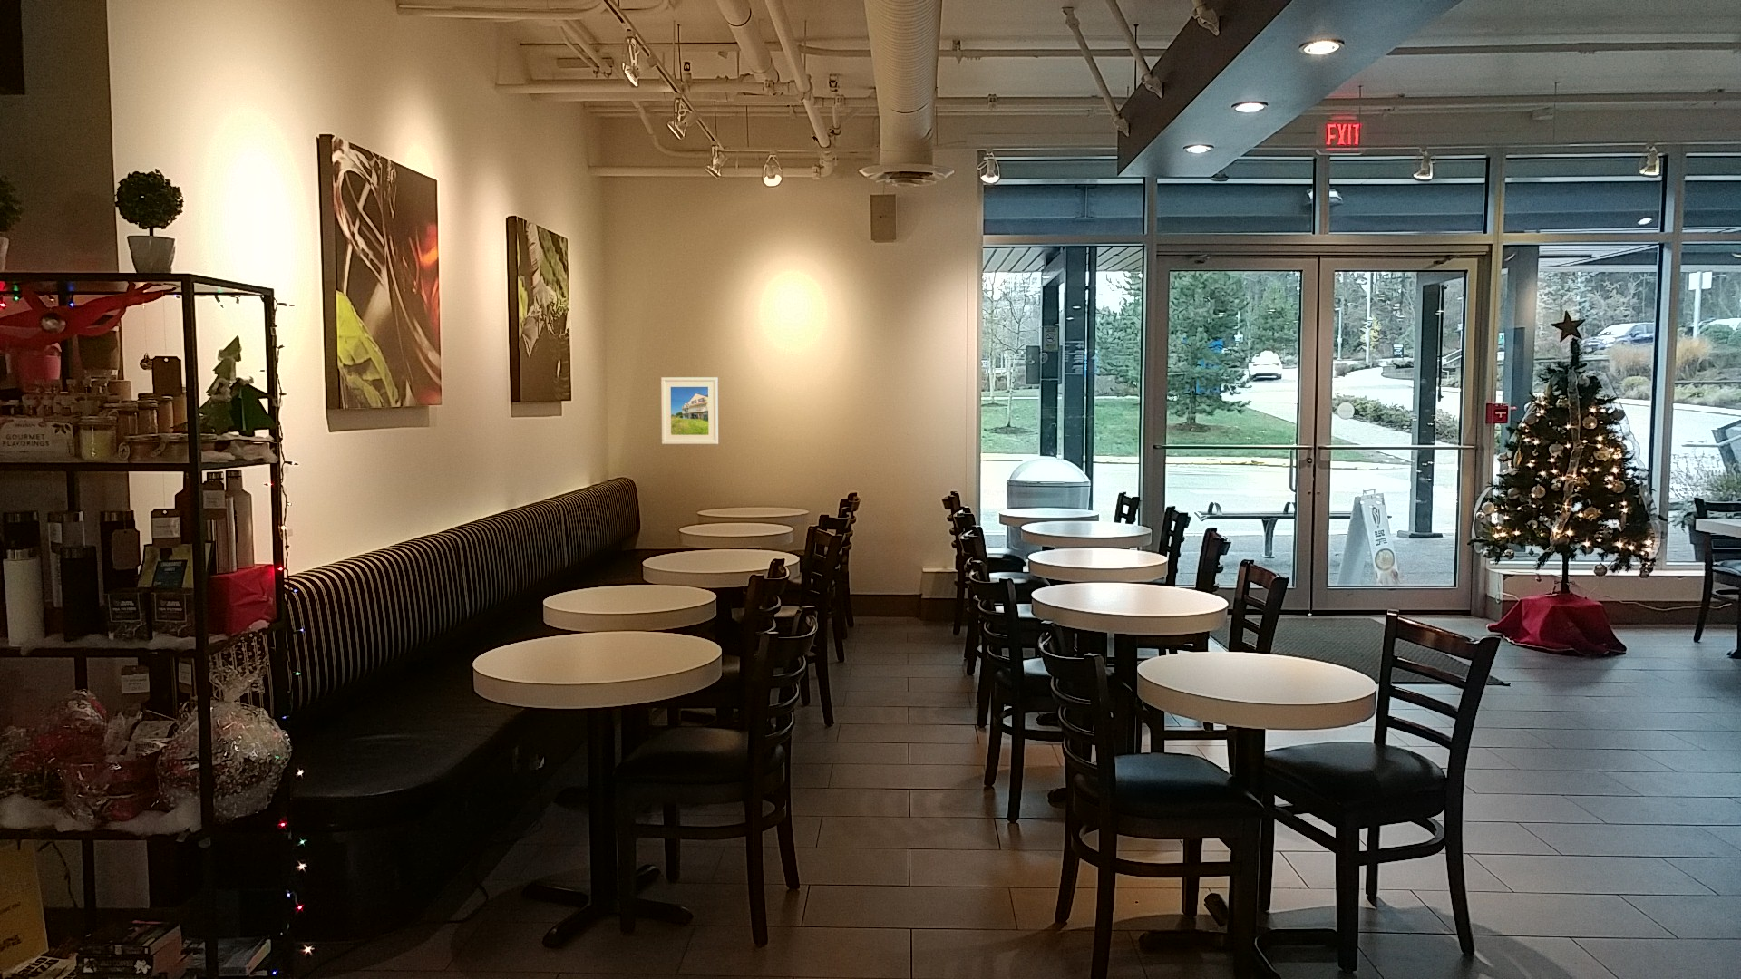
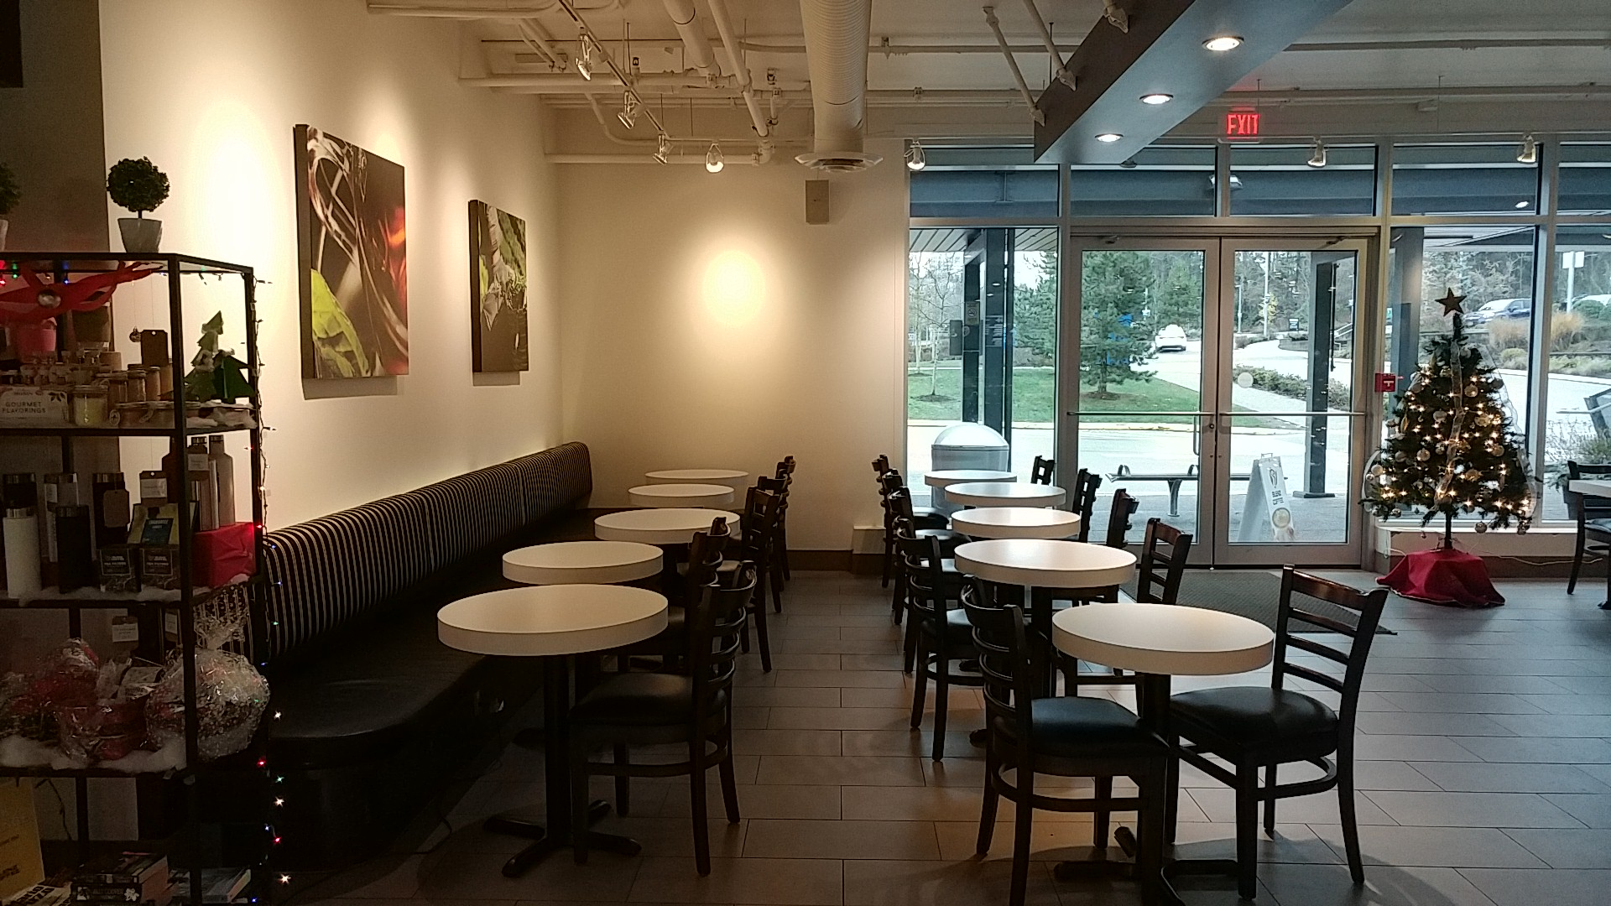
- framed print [660,377,719,445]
